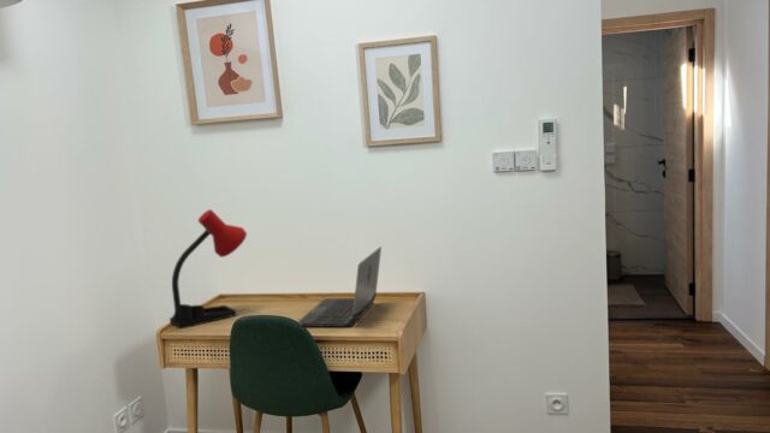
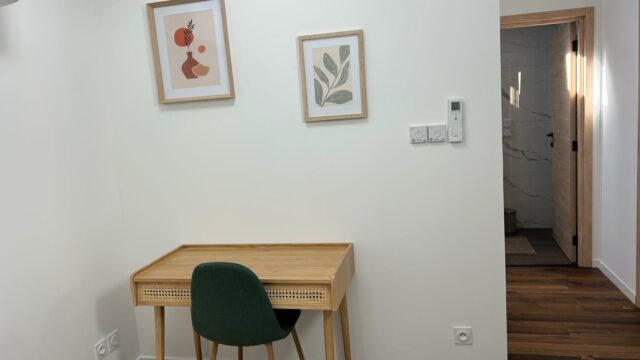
- desk lamp [168,208,248,330]
- laptop computer [296,245,383,327]
